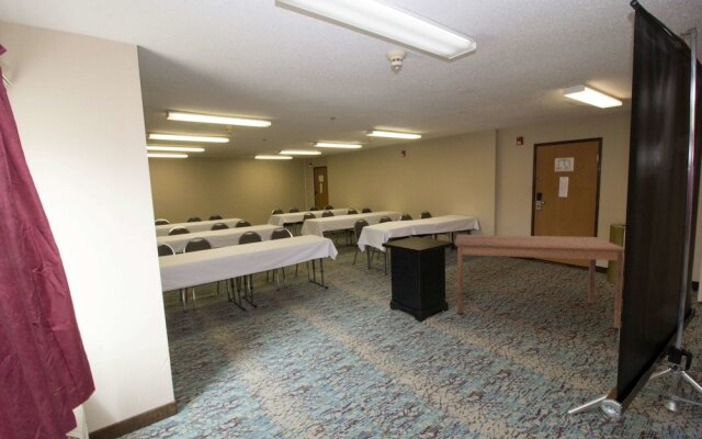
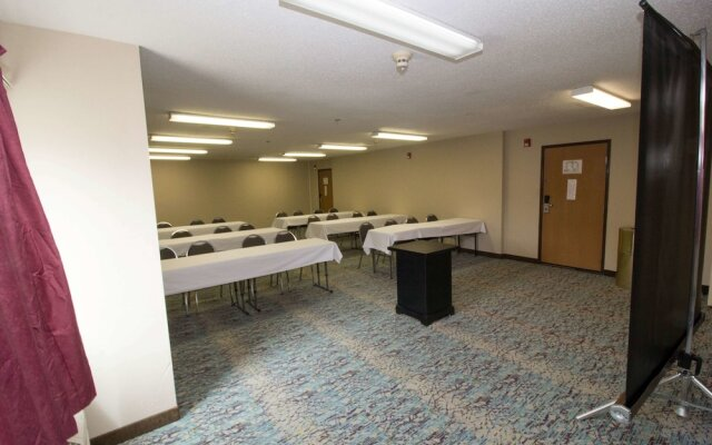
- dining table [454,234,625,329]
